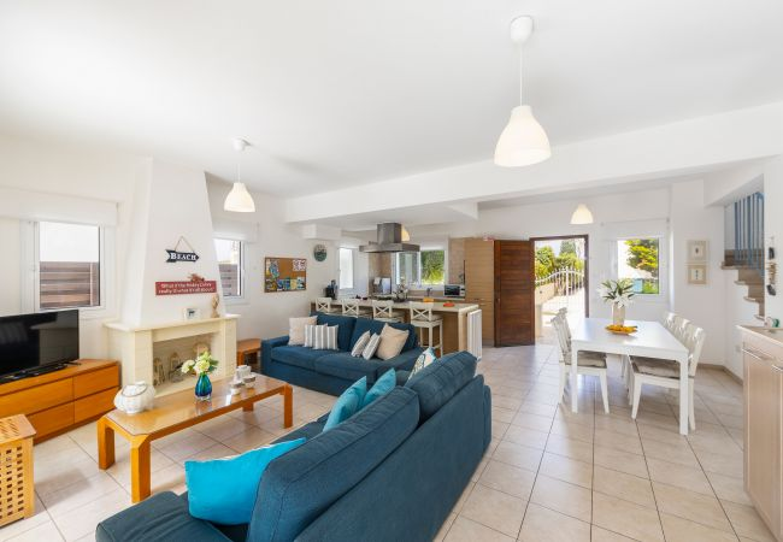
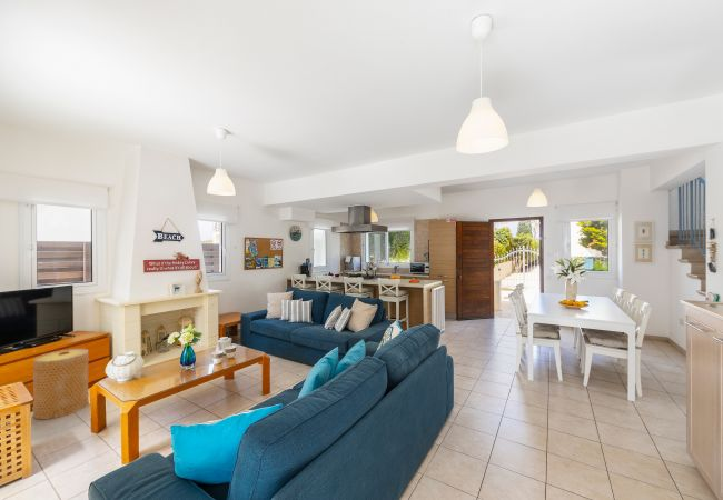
+ basket [31,348,90,420]
